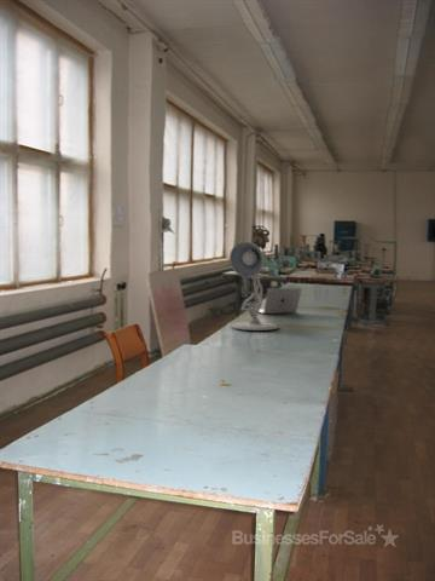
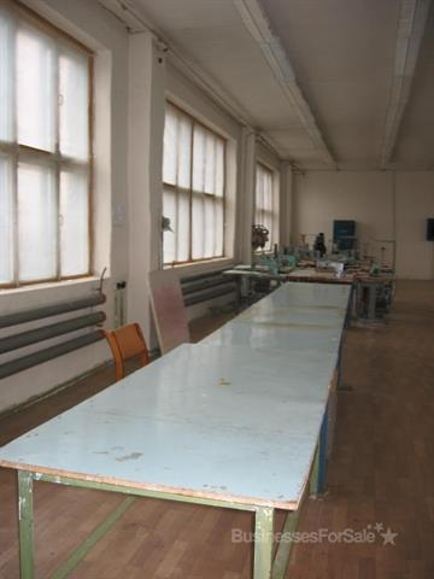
- laptop [257,287,303,315]
- desk lamp [228,241,279,332]
